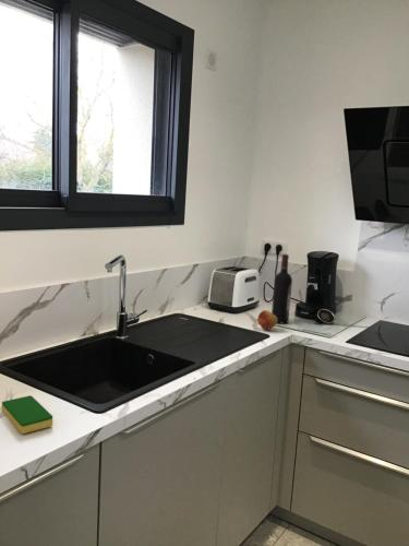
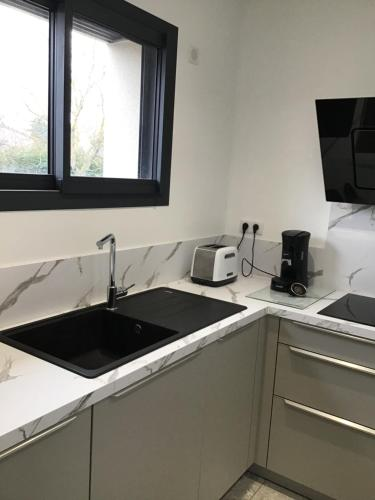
- wine bottle [270,253,293,324]
- apple [256,309,277,331]
- dish sponge [1,394,53,435]
